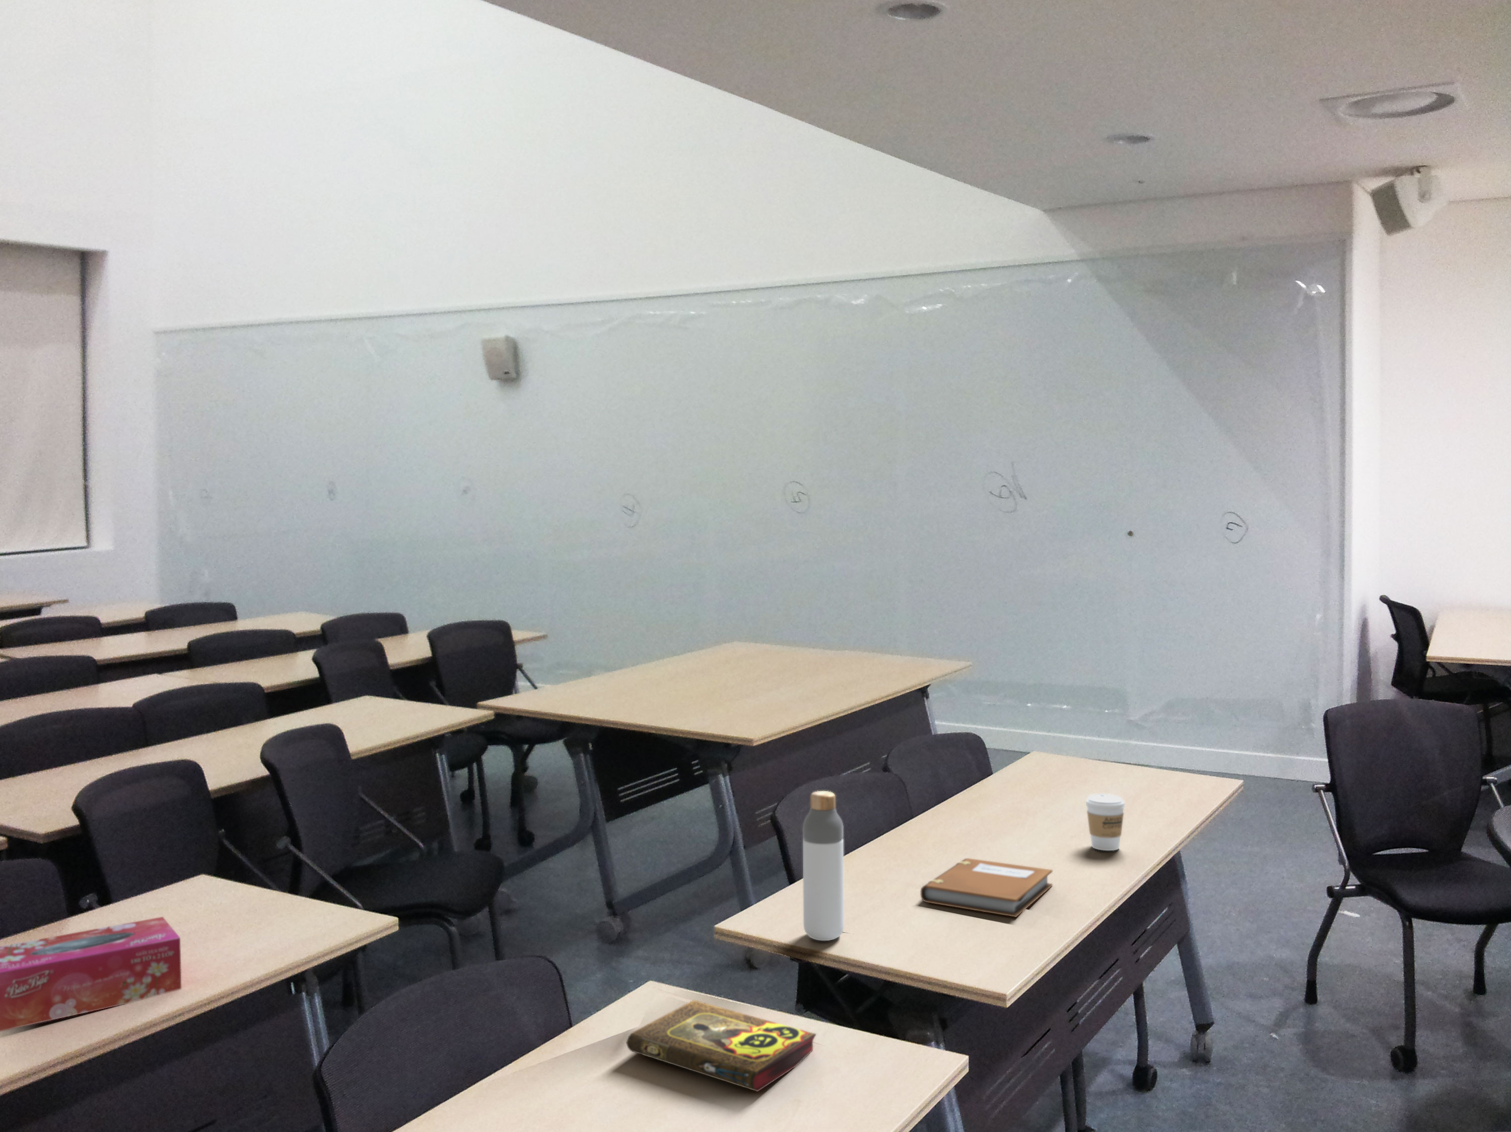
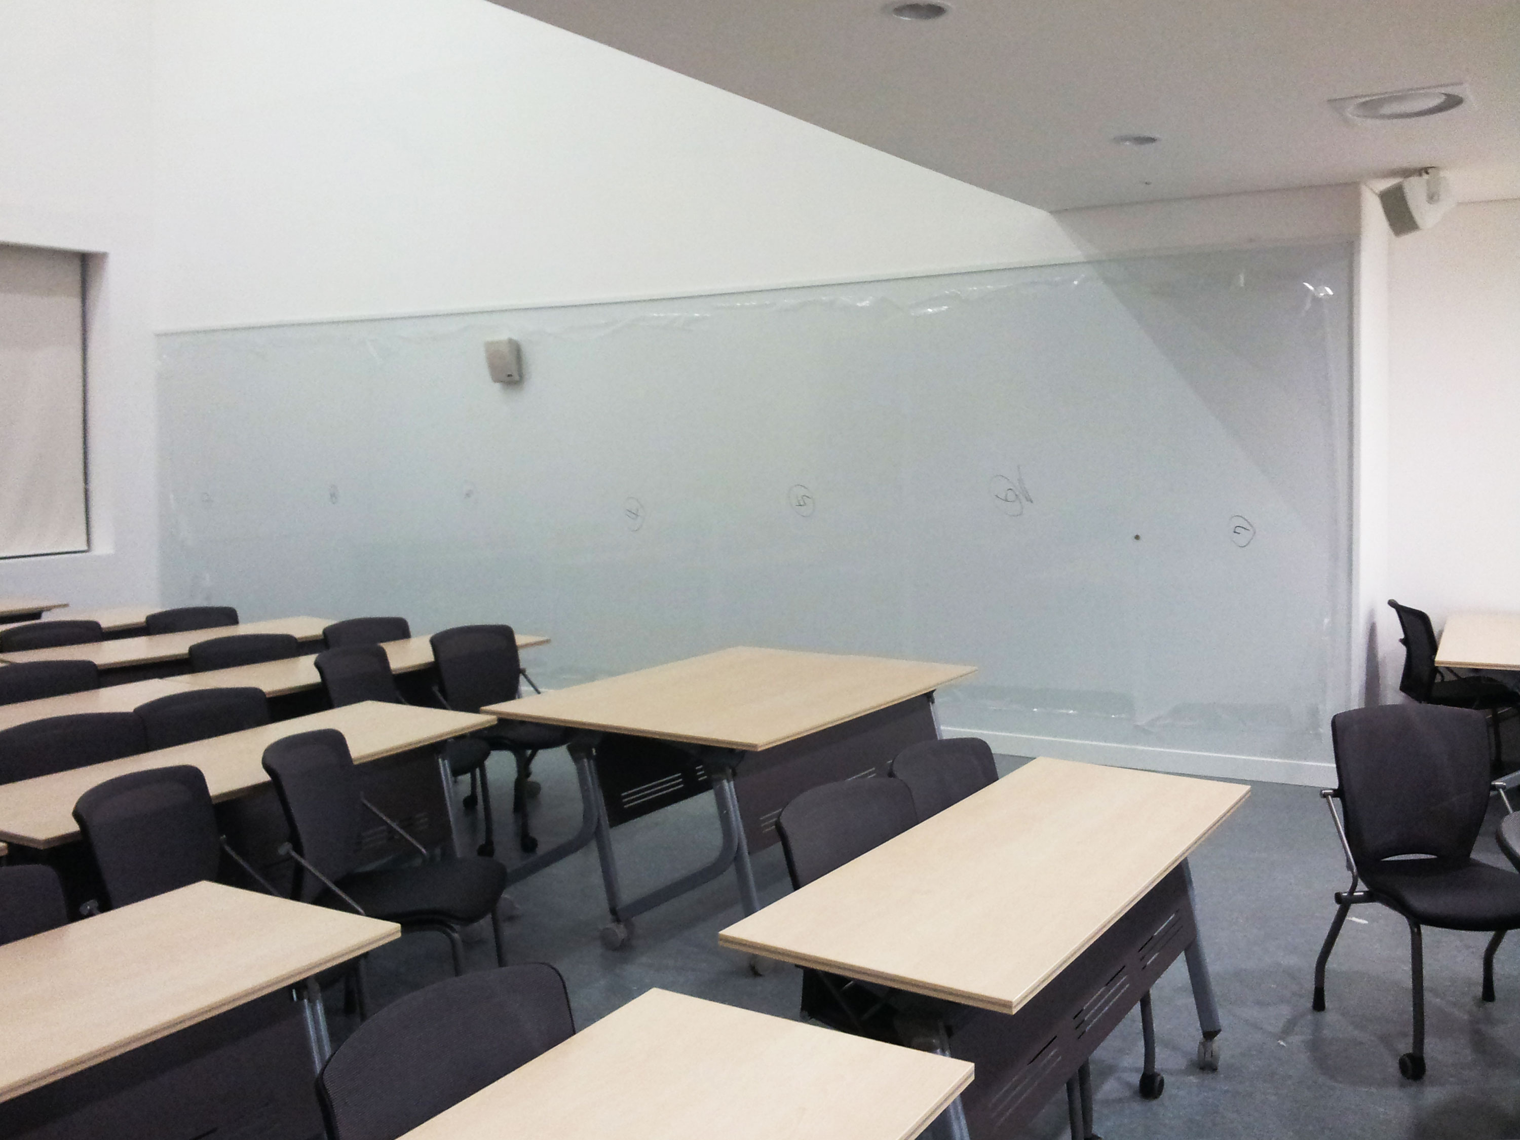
- bottle [802,791,845,942]
- coffee cup [1085,793,1126,851]
- book [626,1000,817,1093]
- tissue box [0,916,182,1032]
- notebook [920,857,1053,918]
